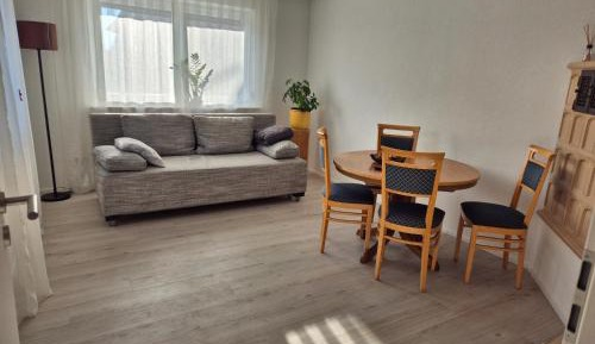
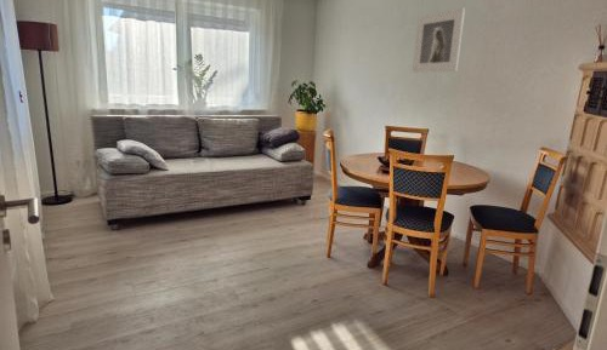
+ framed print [412,6,466,74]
